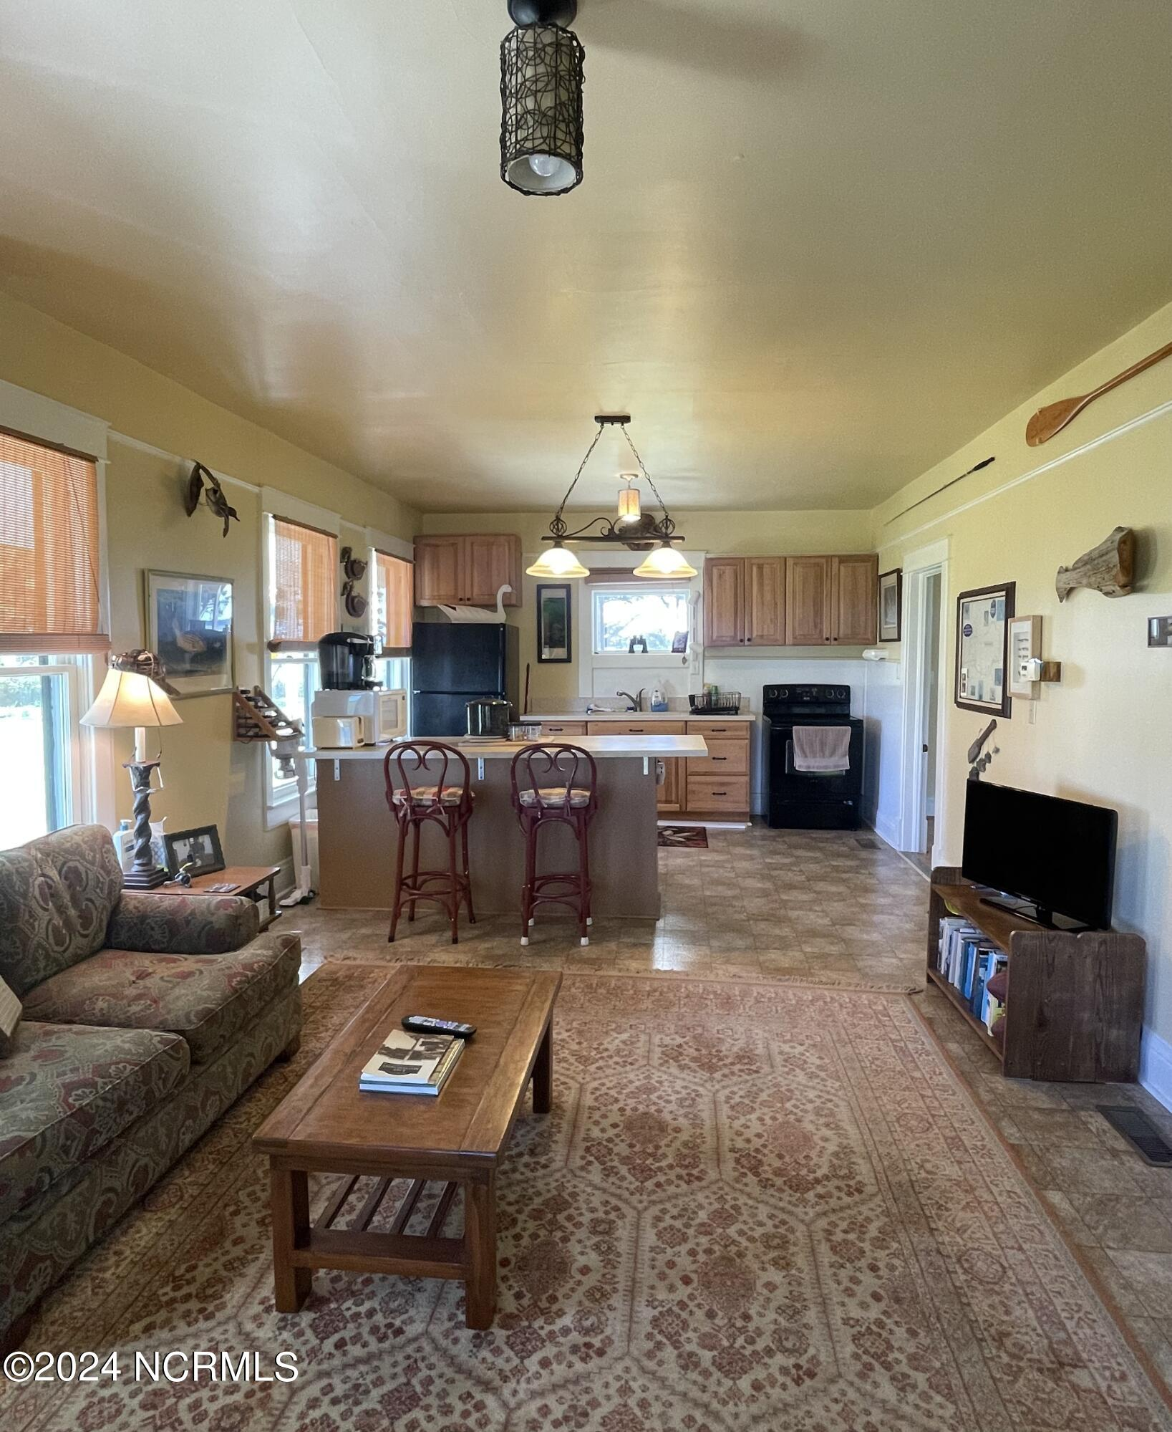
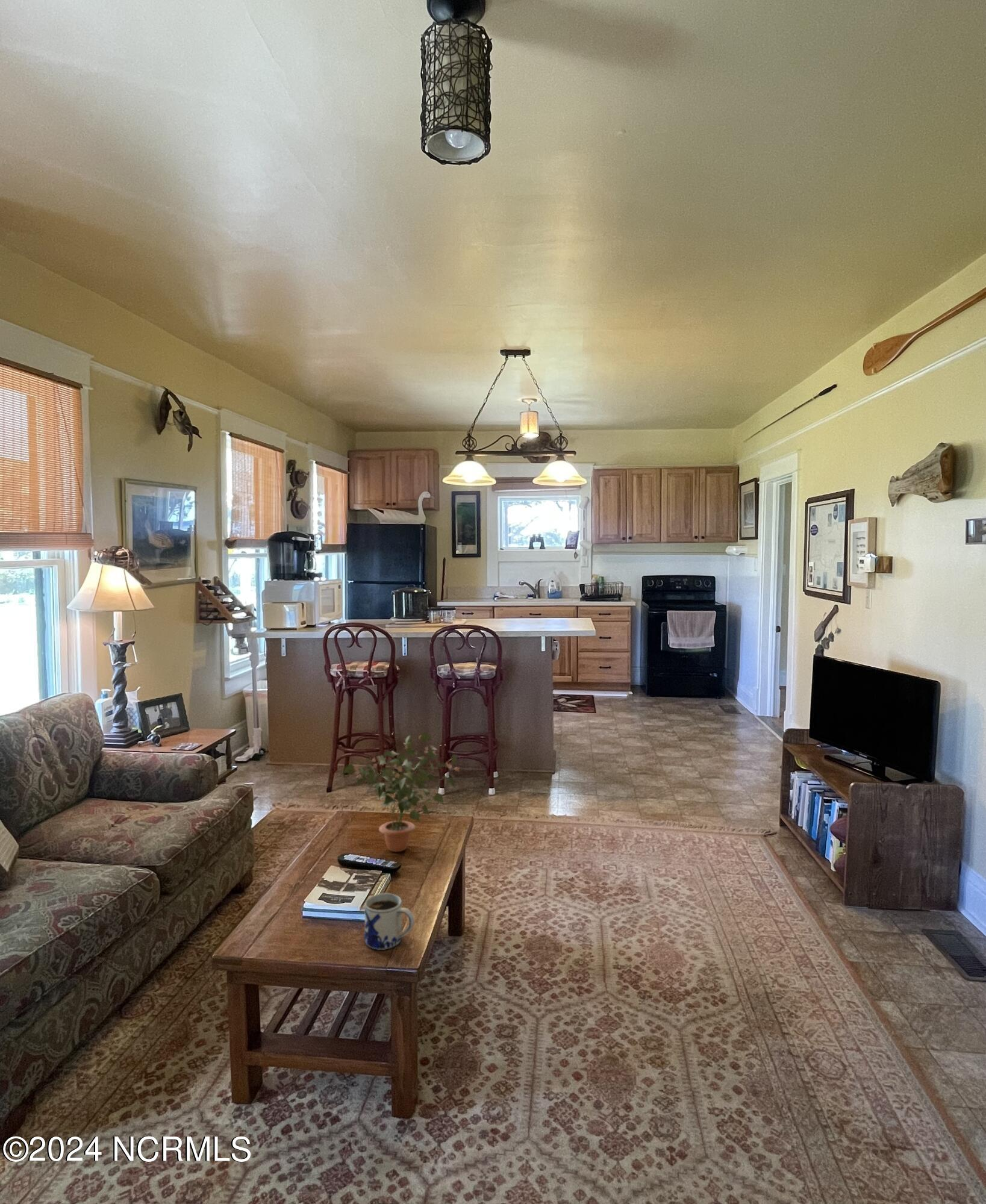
+ mug [364,893,415,950]
+ potted plant [342,732,460,853]
